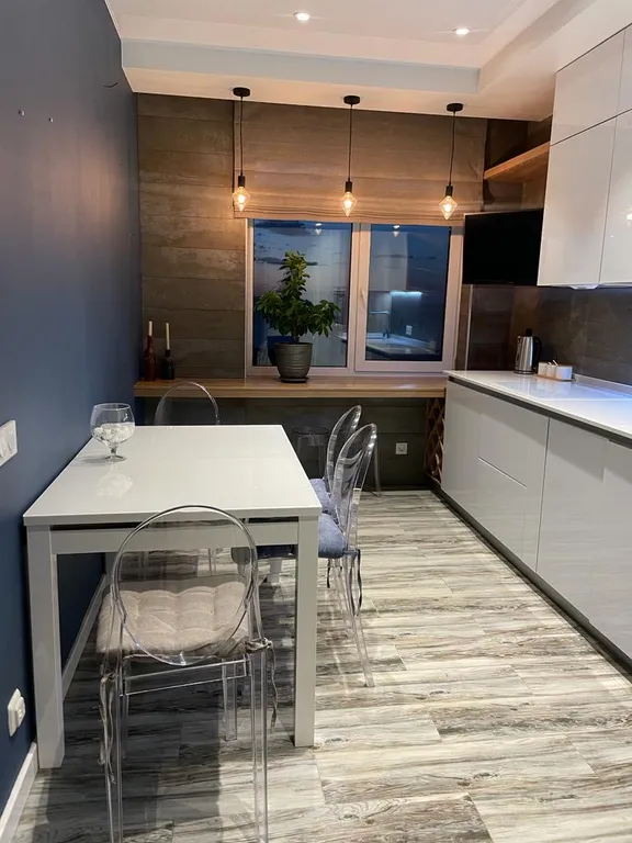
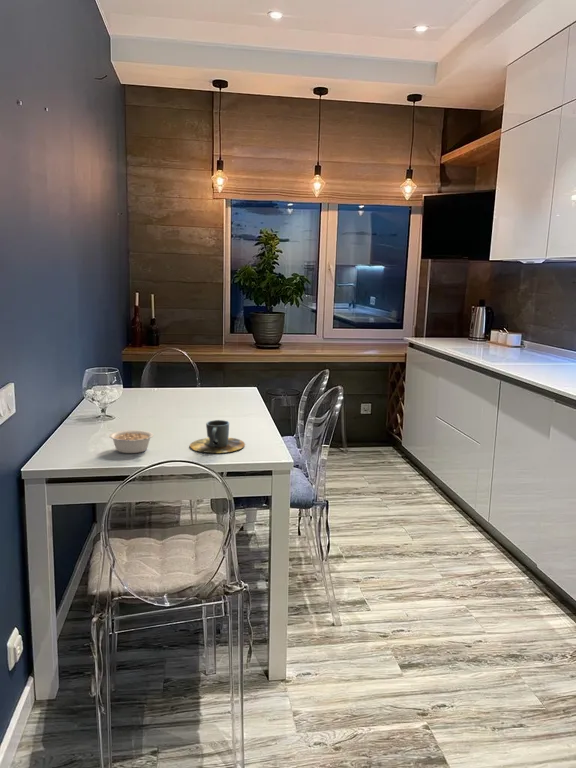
+ legume [108,429,154,454]
+ cup [189,419,246,454]
